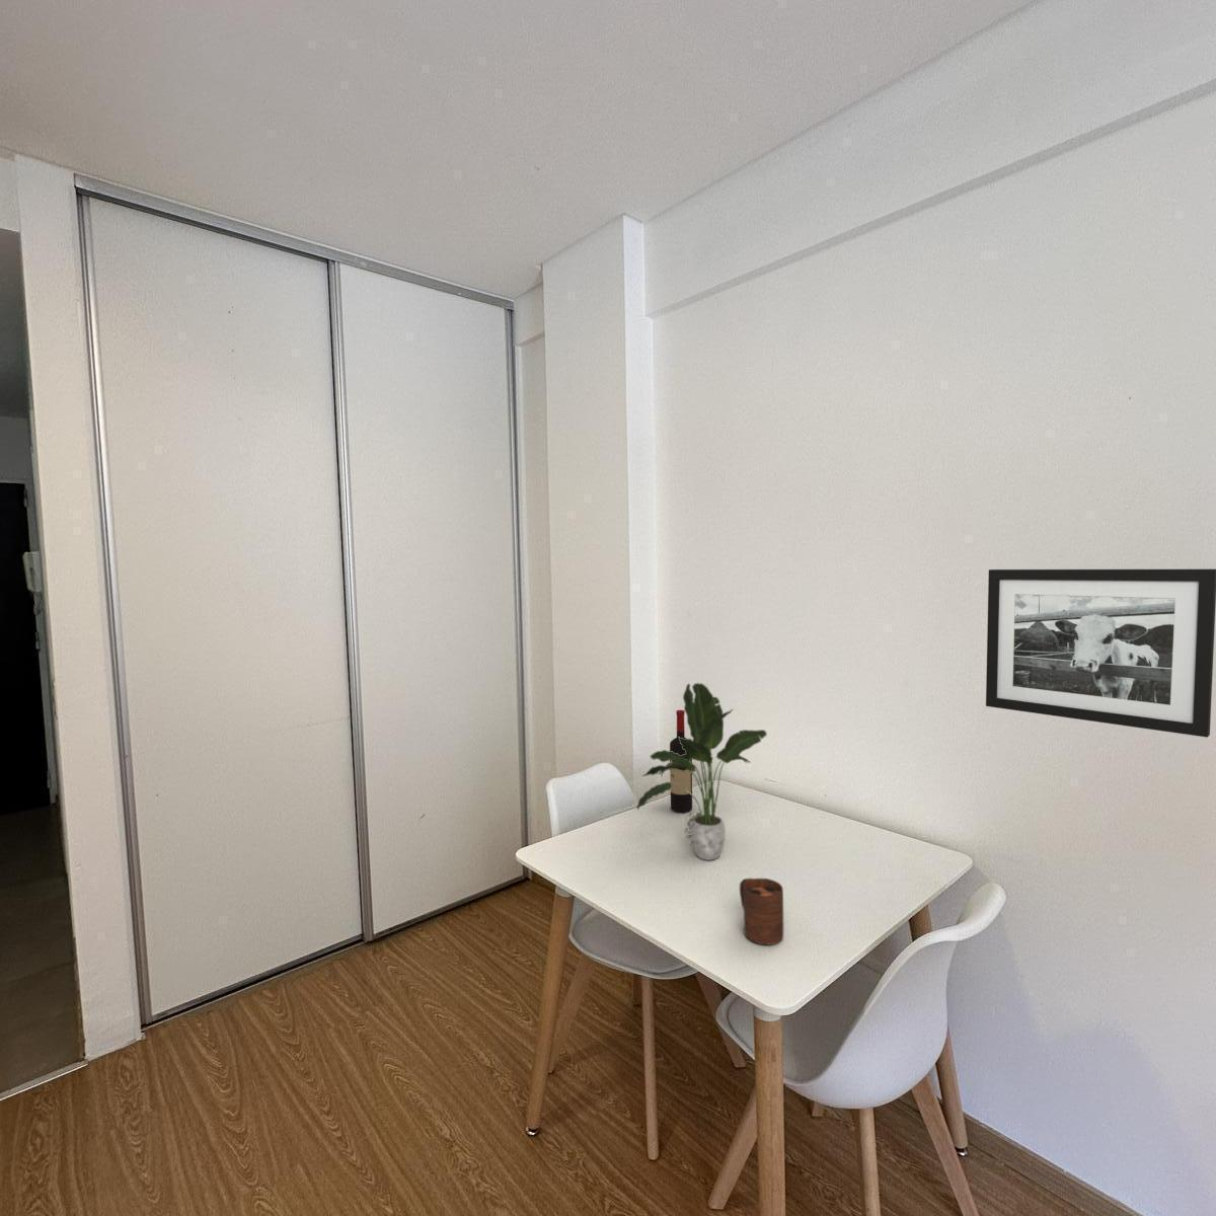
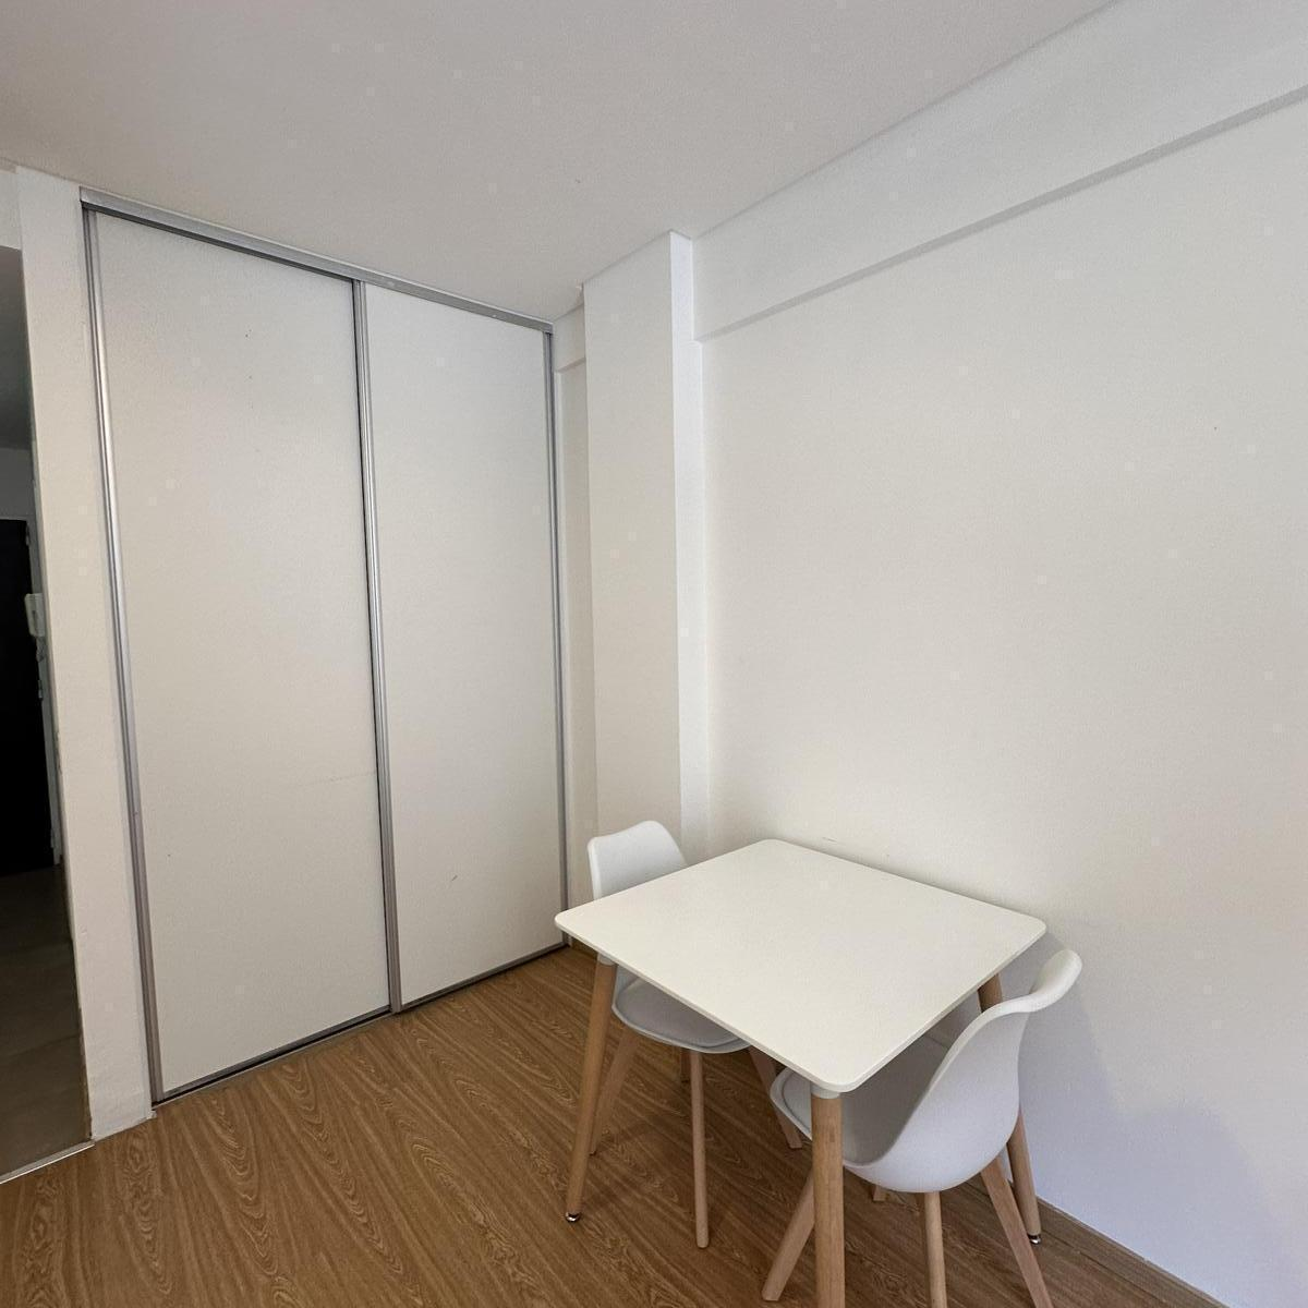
- picture frame [985,569,1216,738]
- wine bottle [669,709,693,814]
- potted plant [636,681,768,861]
- cup [738,877,784,945]
